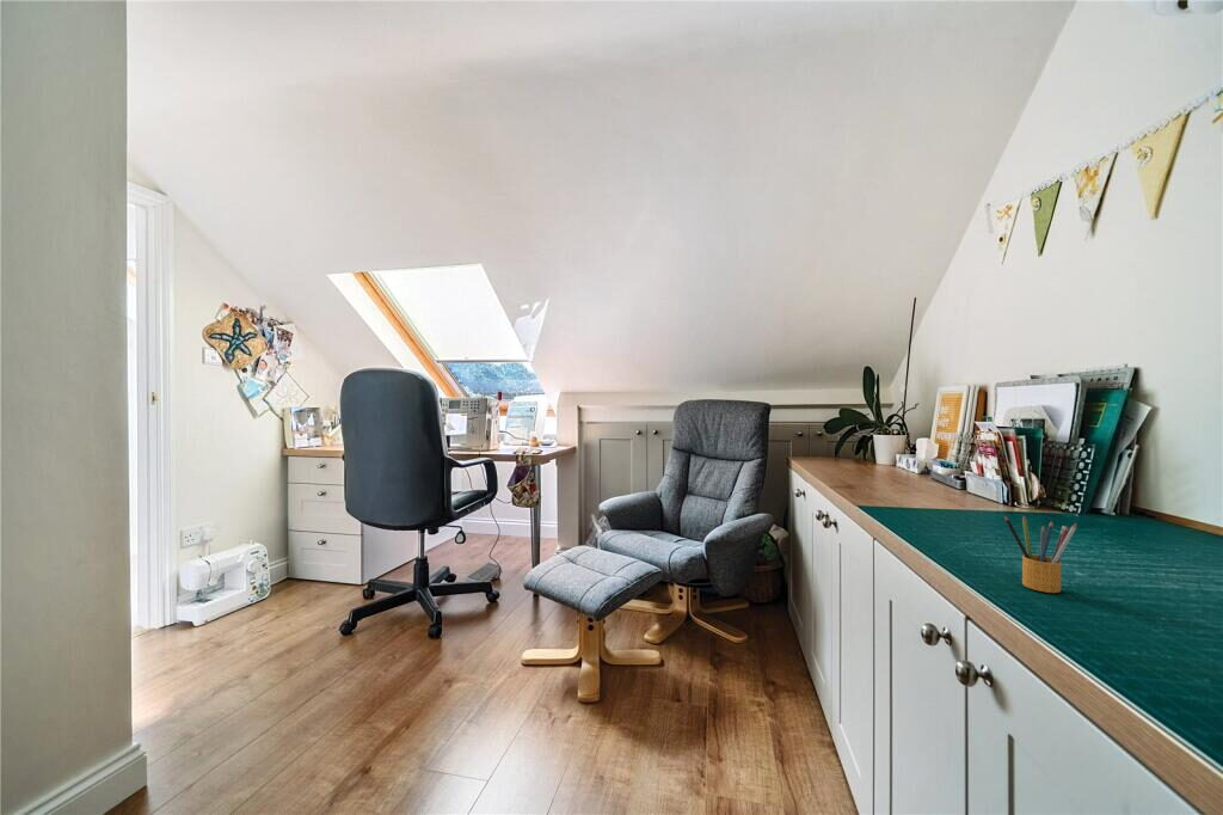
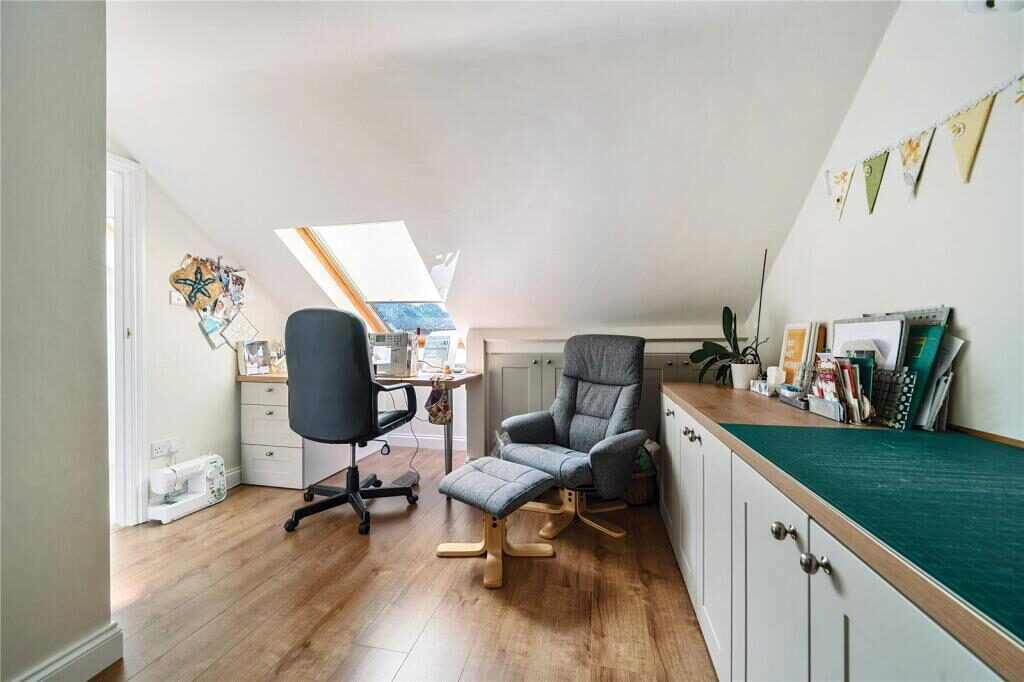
- pencil box [1003,514,1078,594]
